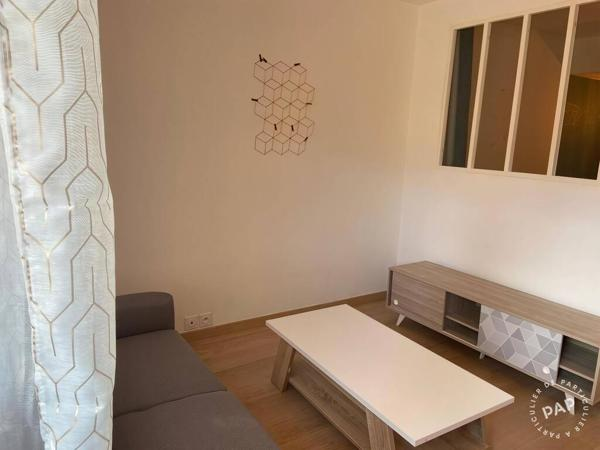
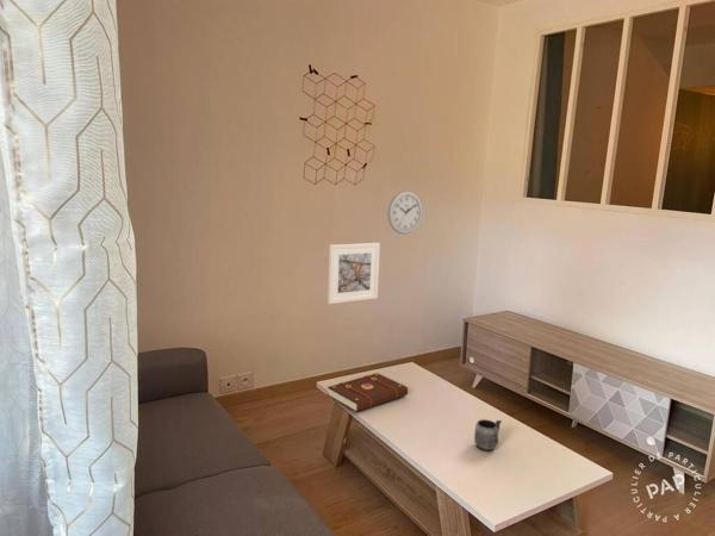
+ book [327,372,409,413]
+ wall clock [387,189,423,236]
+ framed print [327,242,381,305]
+ mug [473,418,503,453]
